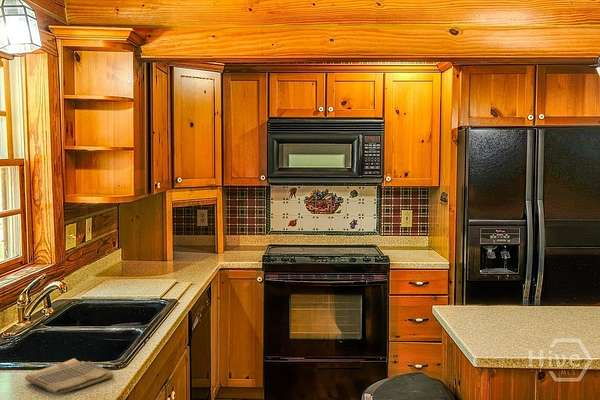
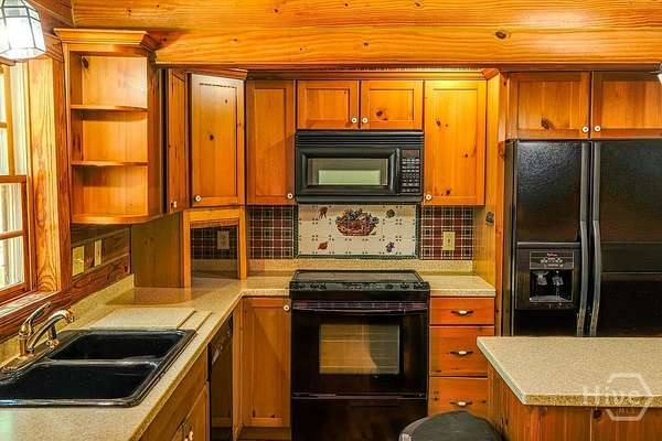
- dish towel [24,357,114,396]
